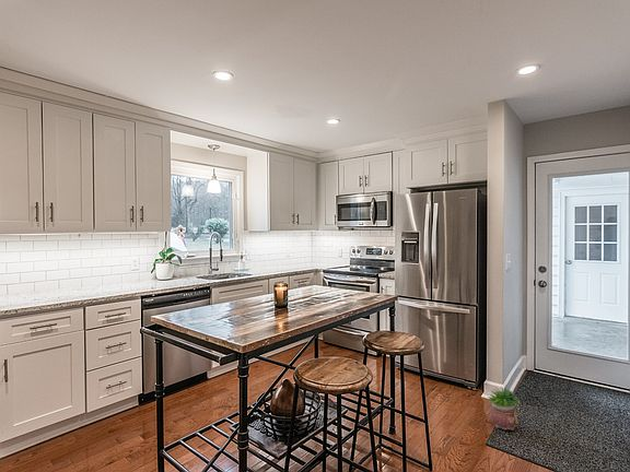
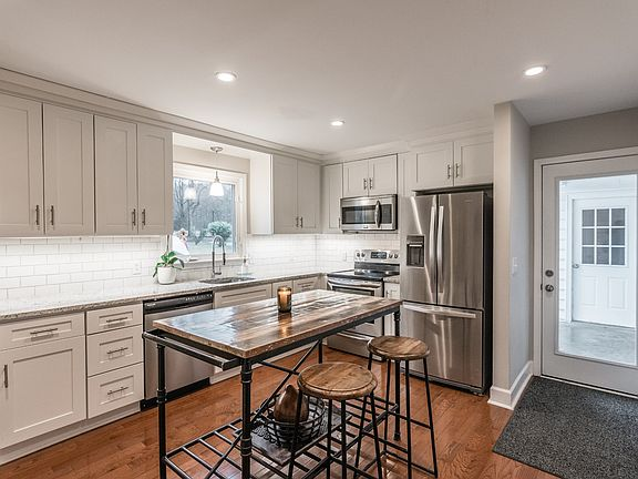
- potted plant [486,384,522,432]
